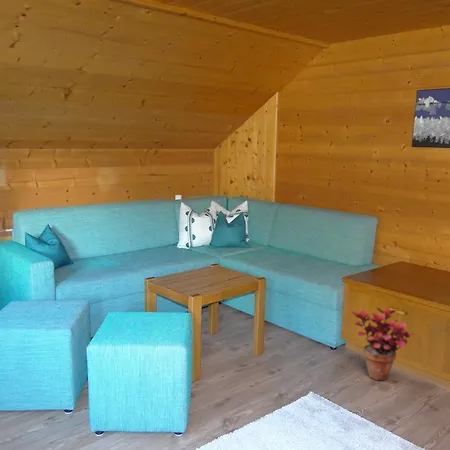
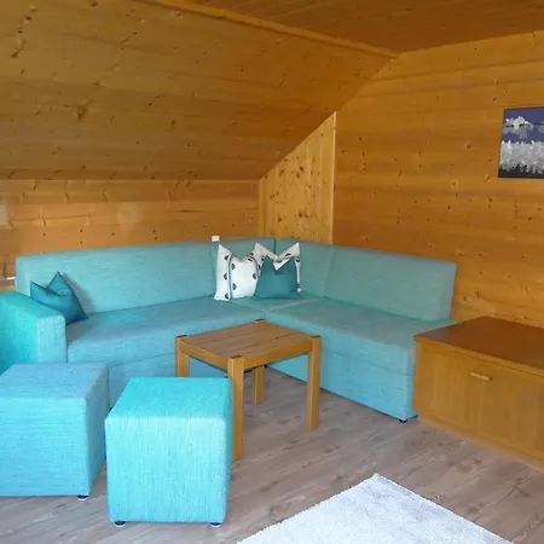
- potted plant [350,306,417,382]
